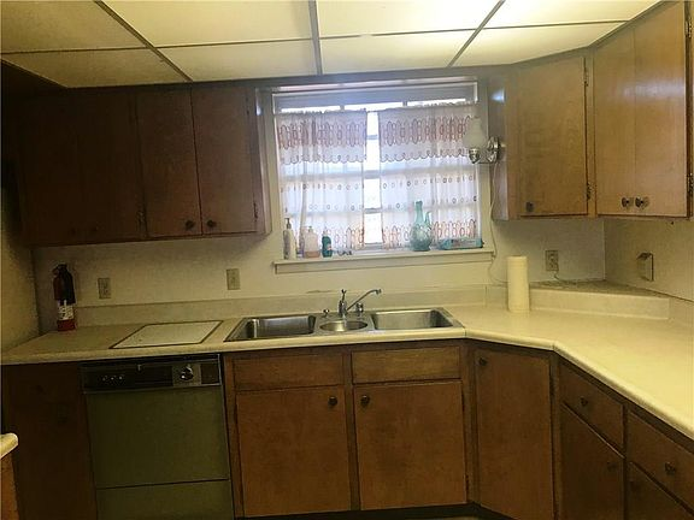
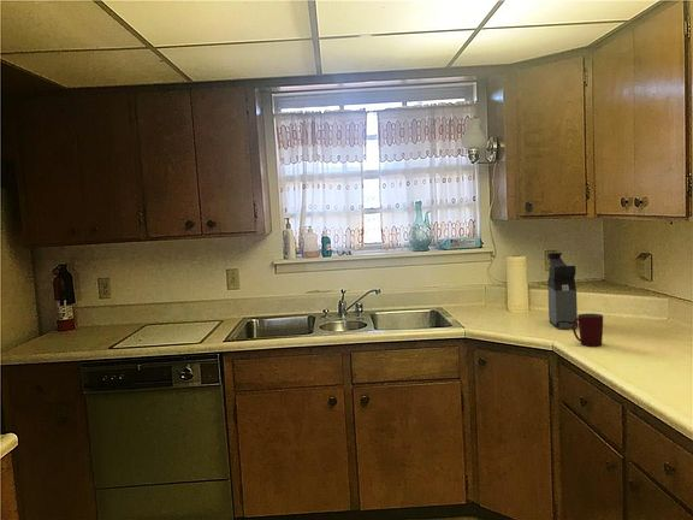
+ coffee maker [546,252,579,330]
+ mug [571,313,604,347]
